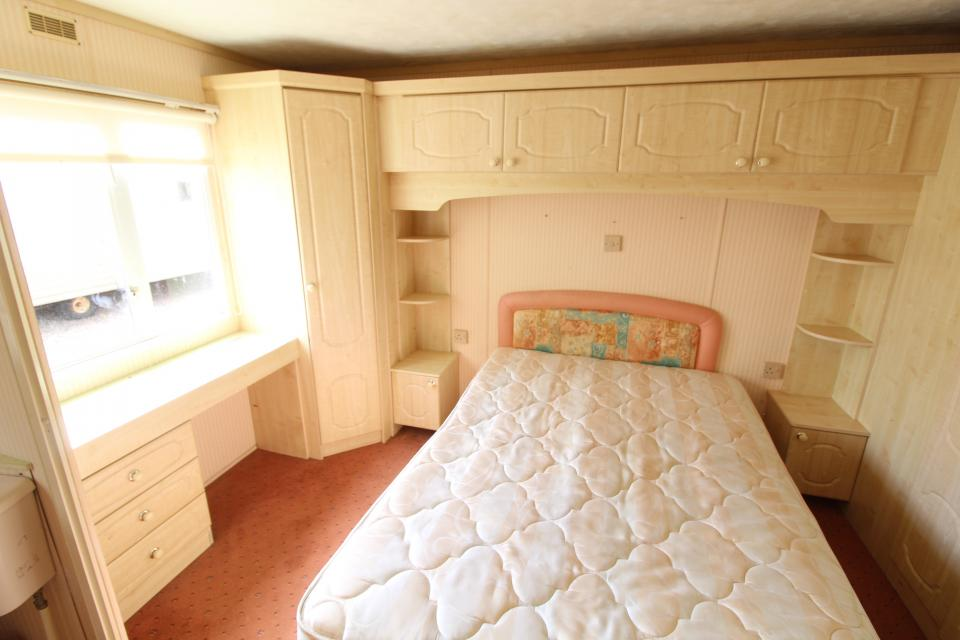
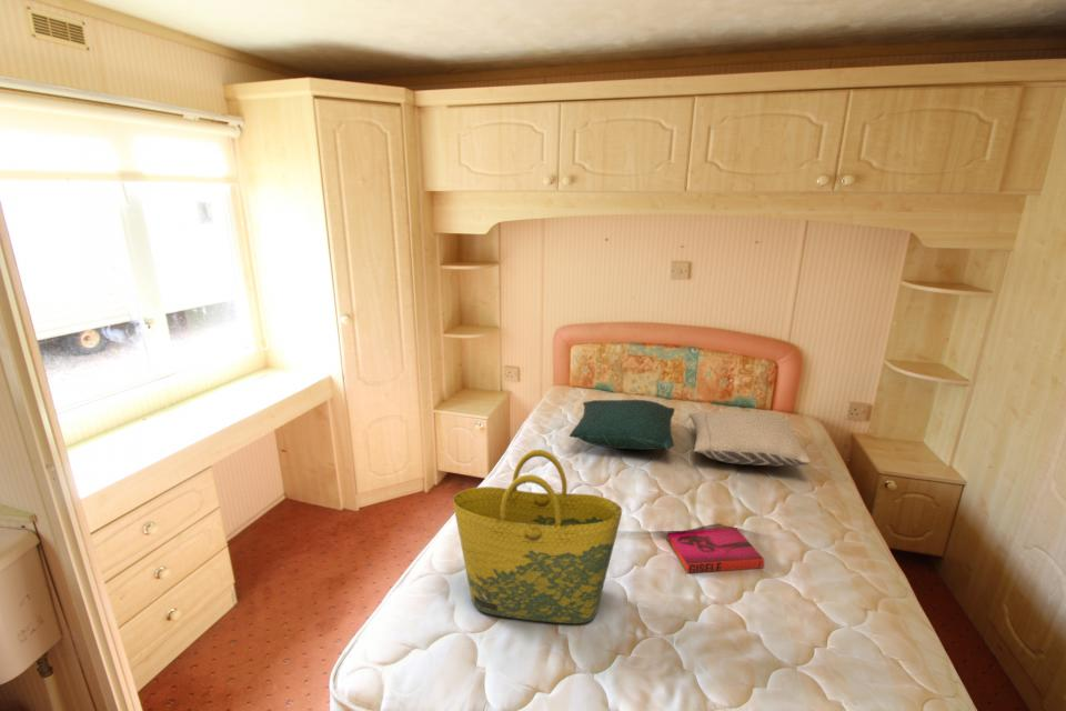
+ tote bag [452,449,623,624]
+ hardback book [666,527,765,574]
+ pillow [687,411,812,467]
+ pillow [569,399,675,451]
